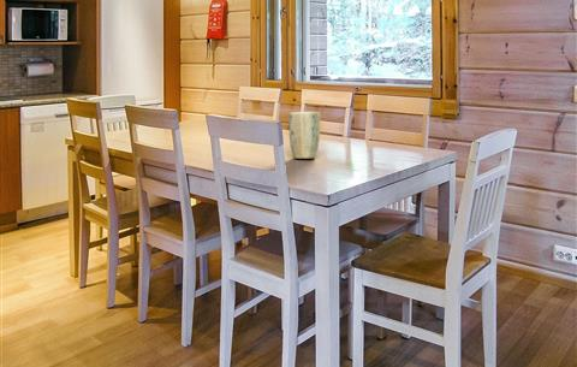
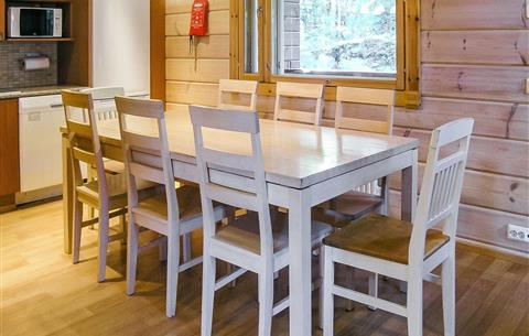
- plant pot [288,111,321,160]
